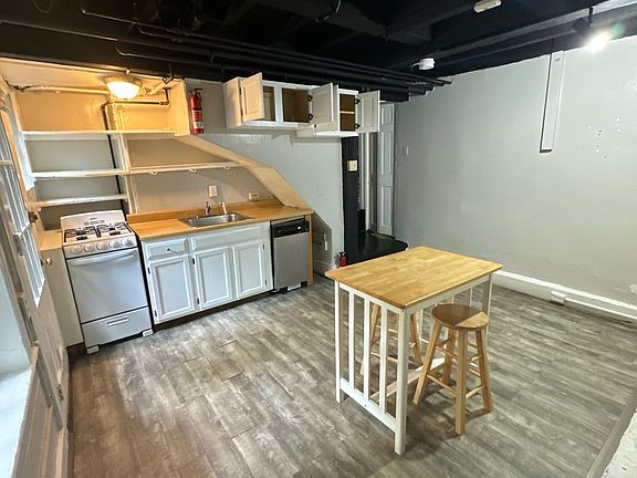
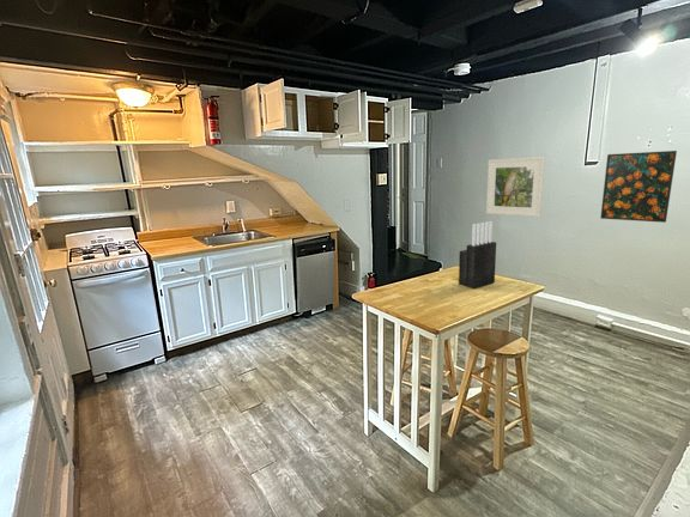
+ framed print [599,150,678,224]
+ knife block [458,220,497,290]
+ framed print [485,156,546,218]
